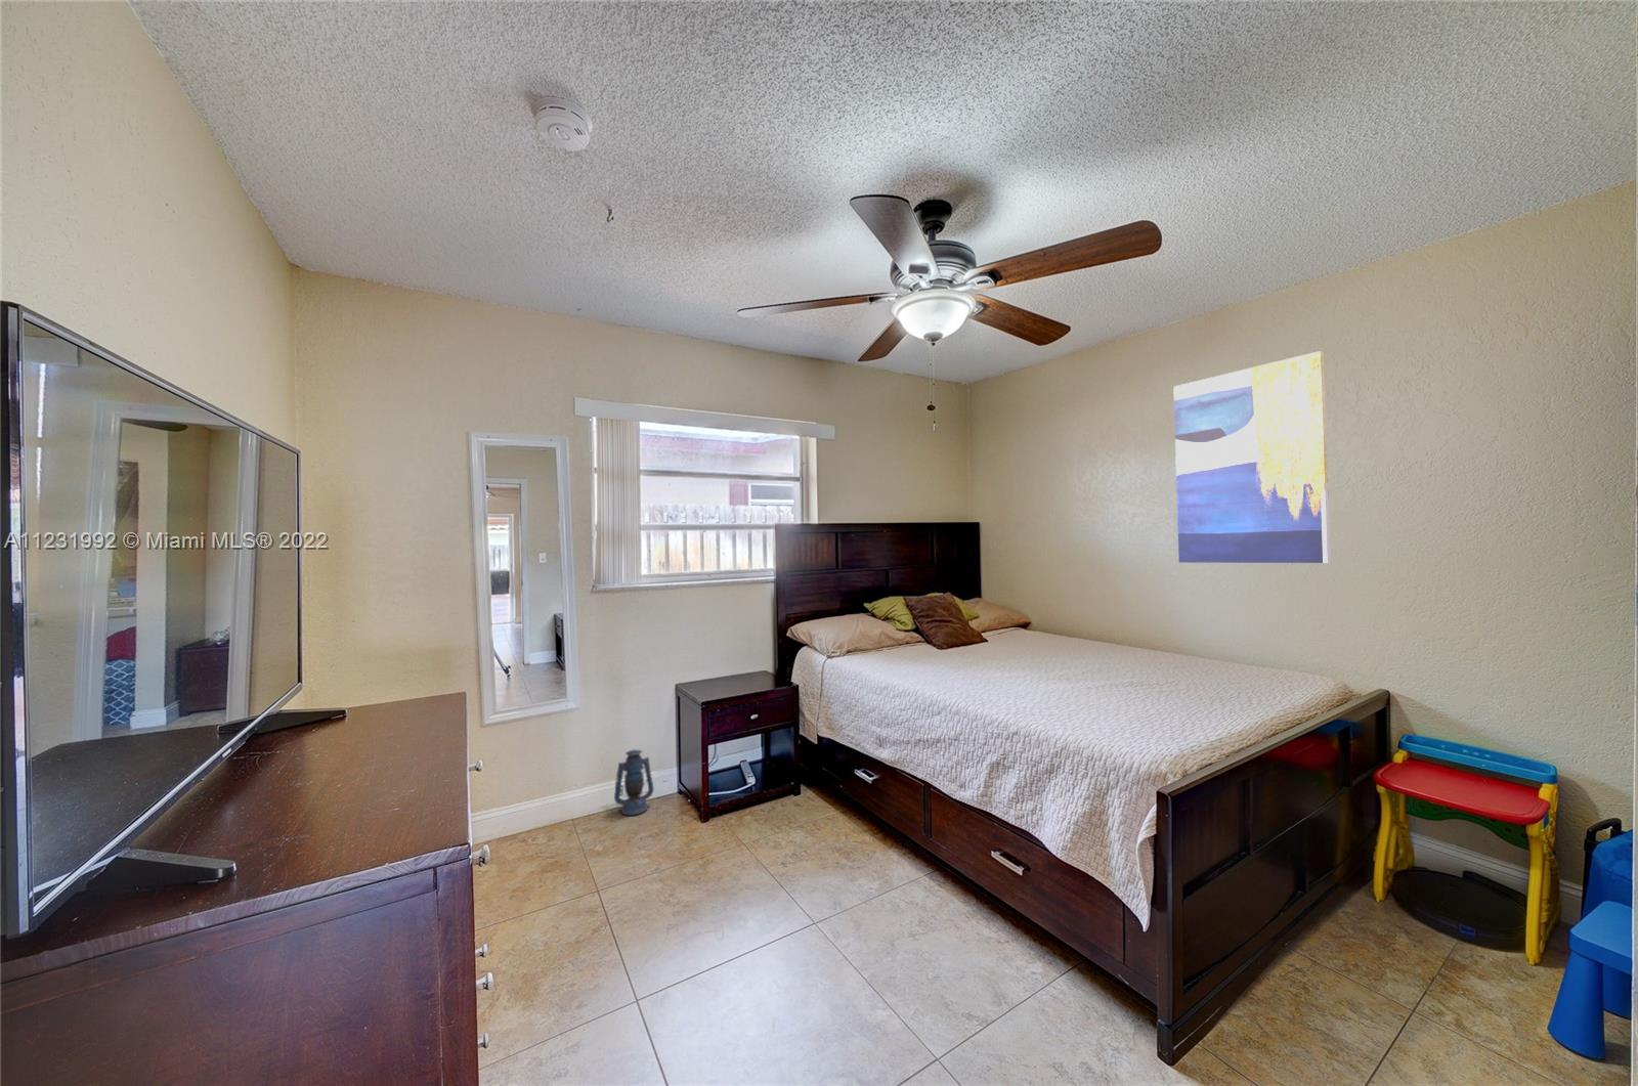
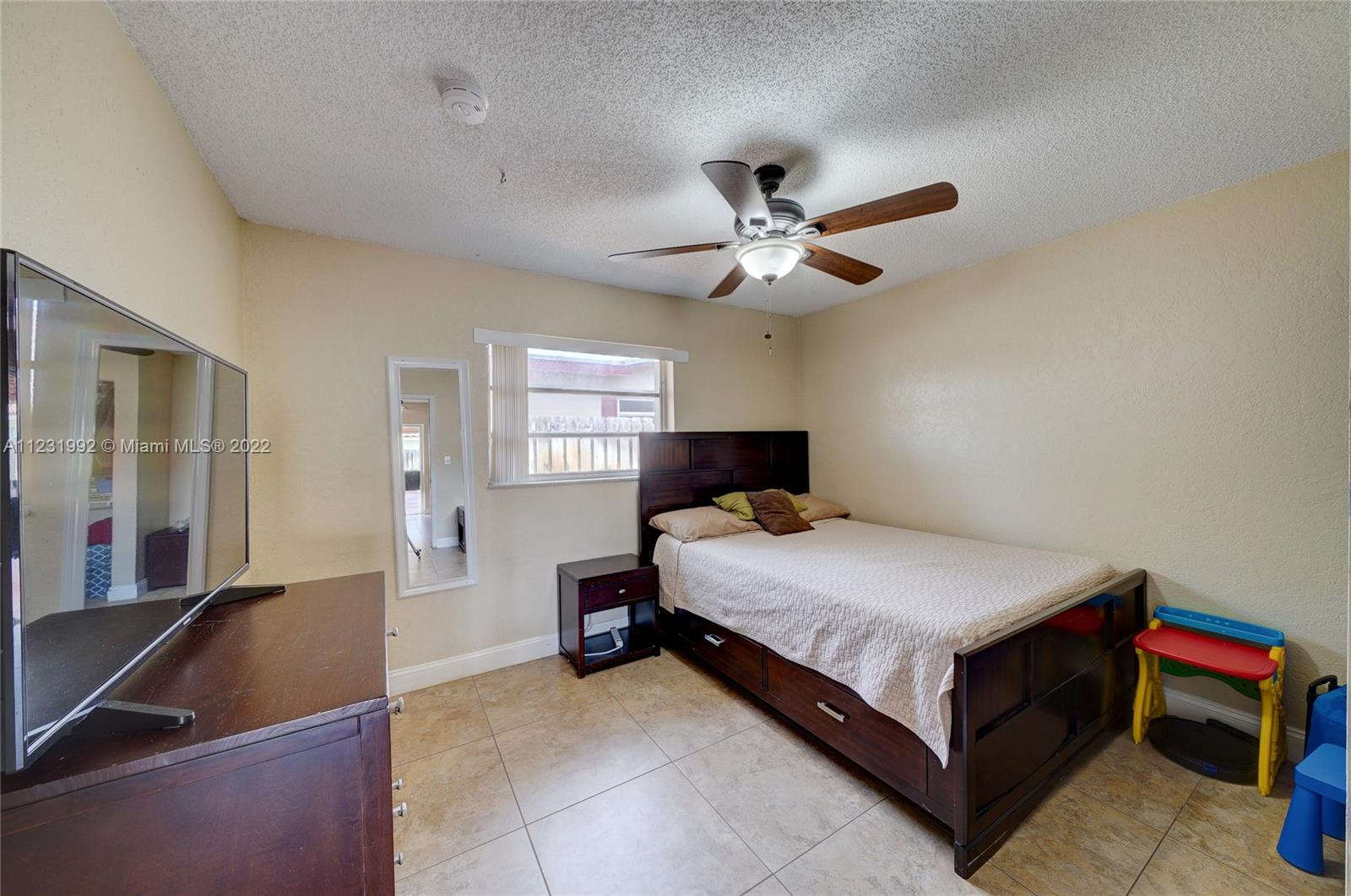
- wall art [1172,350,1332,564]
- lantern [613,749,655,817]
